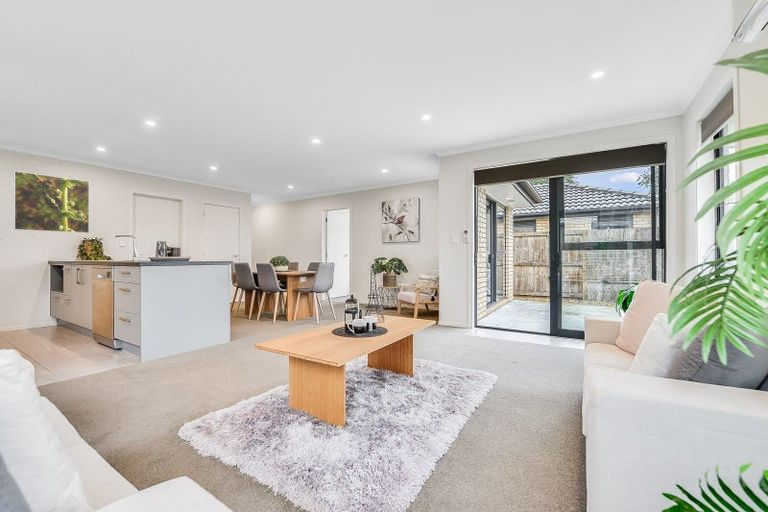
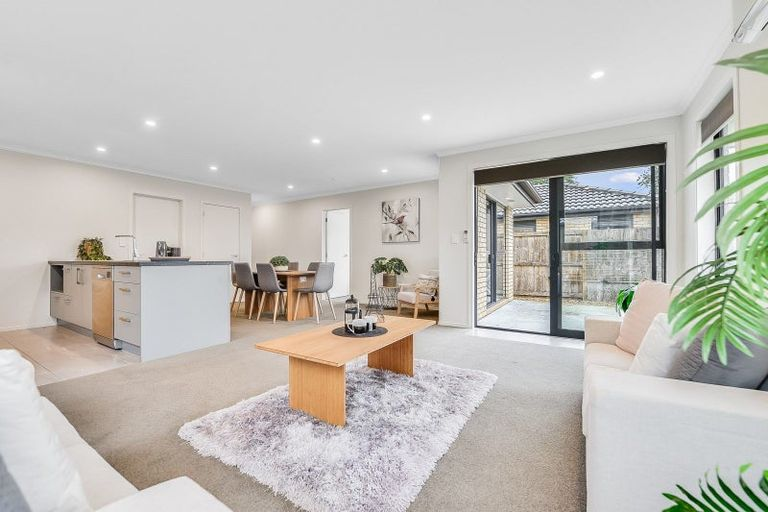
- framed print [13,170,90,234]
